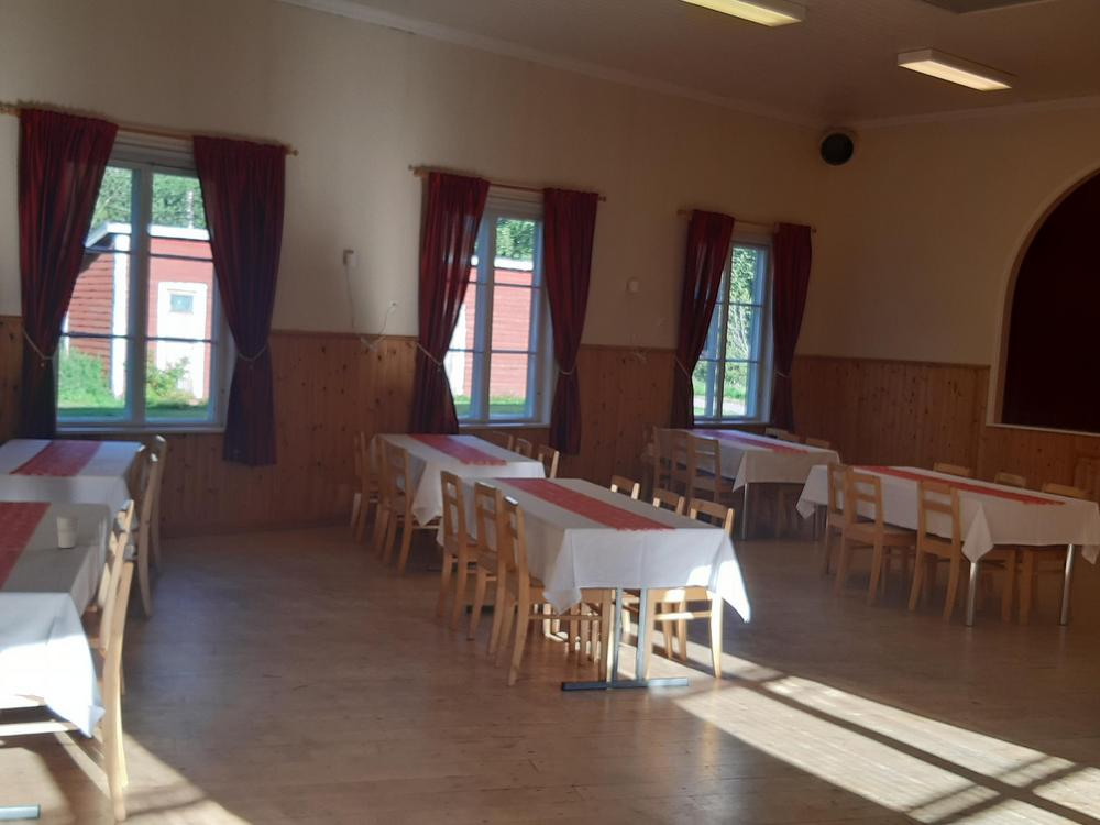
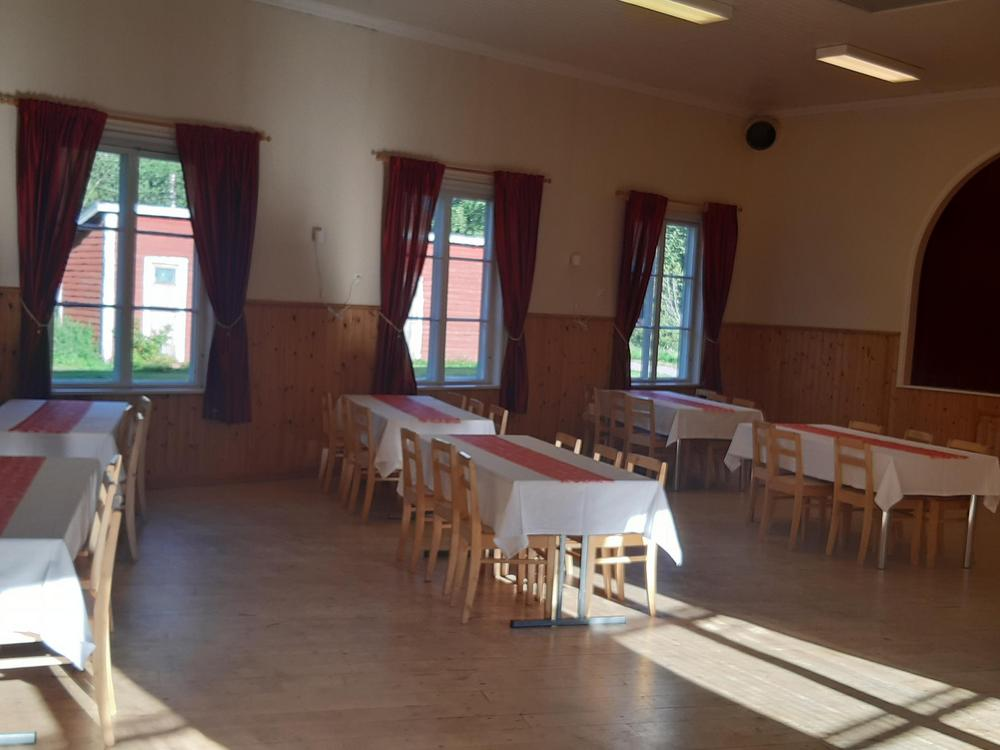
- cup [55,513,80,549]
